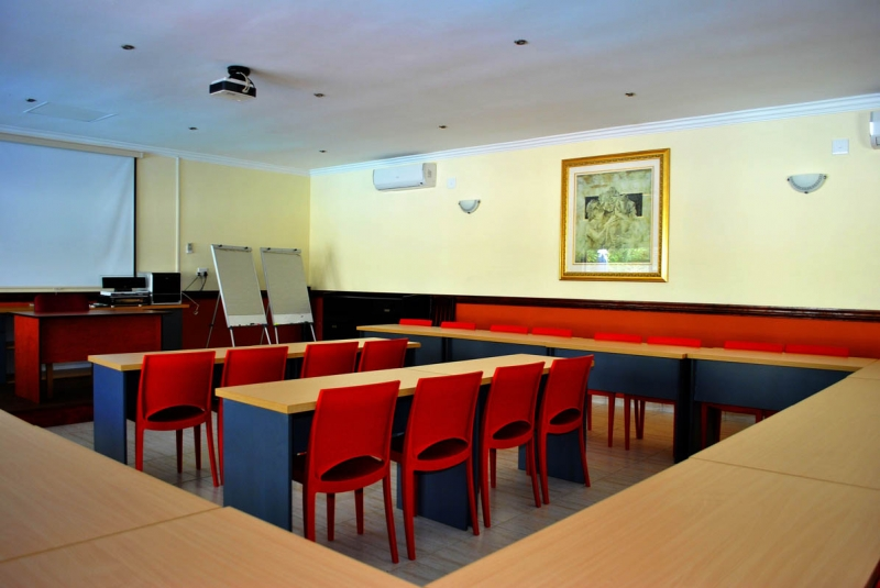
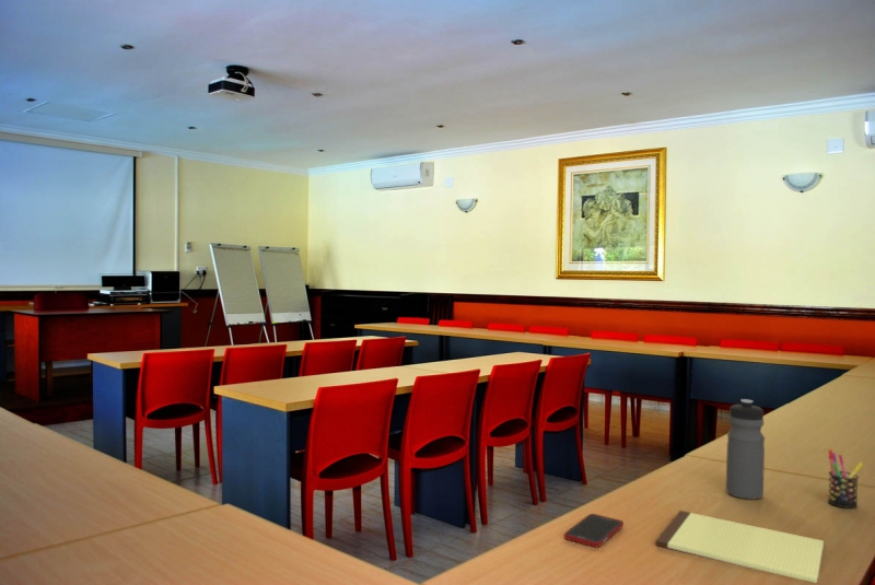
+ water bottle [725,398,766,501]
+ cell phone [563,513,625,548]
+ notepad [654,510,825,584]
+ pen holder [827,448,864,510]
